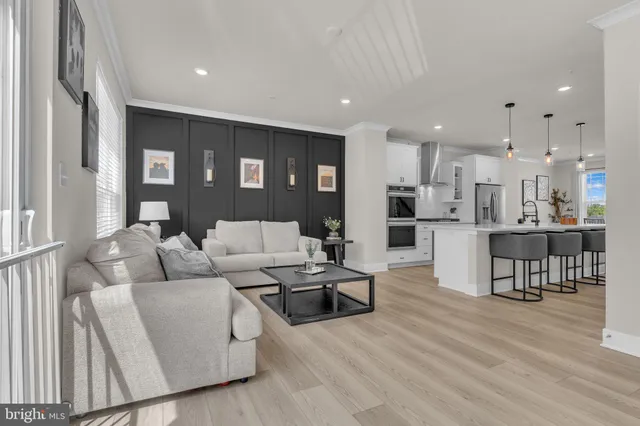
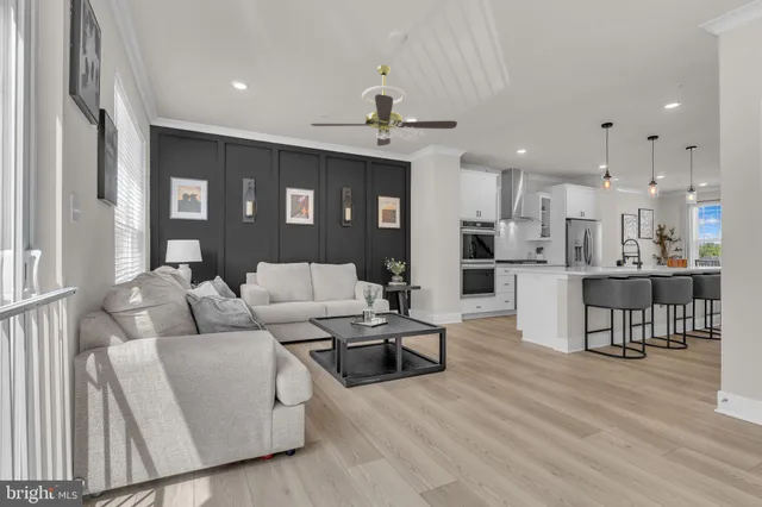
+ ceiling fan [310,64,458,148]
